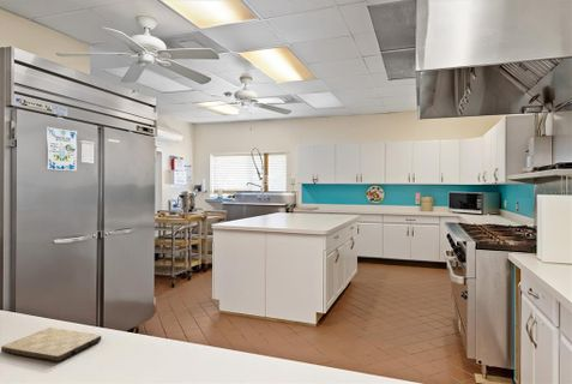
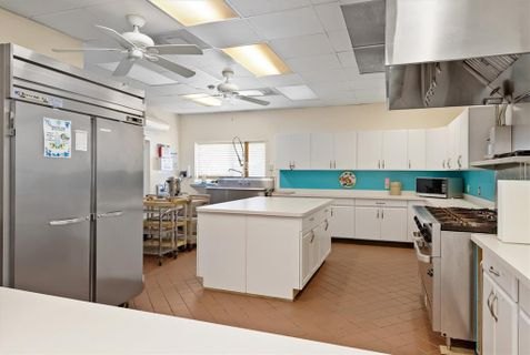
- cutting board [0,326,102,364]
